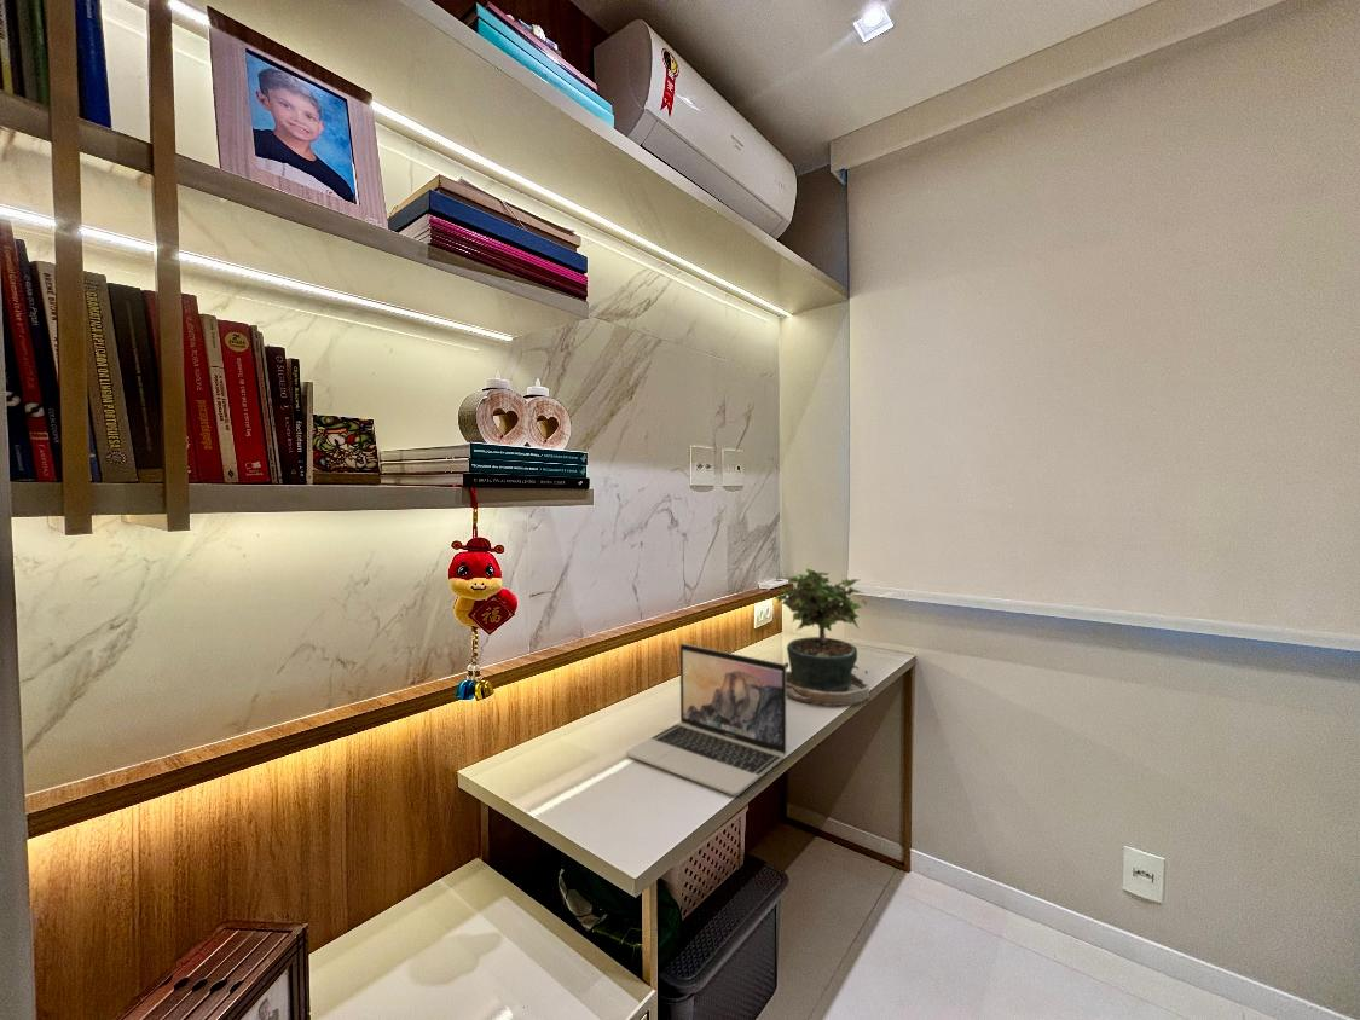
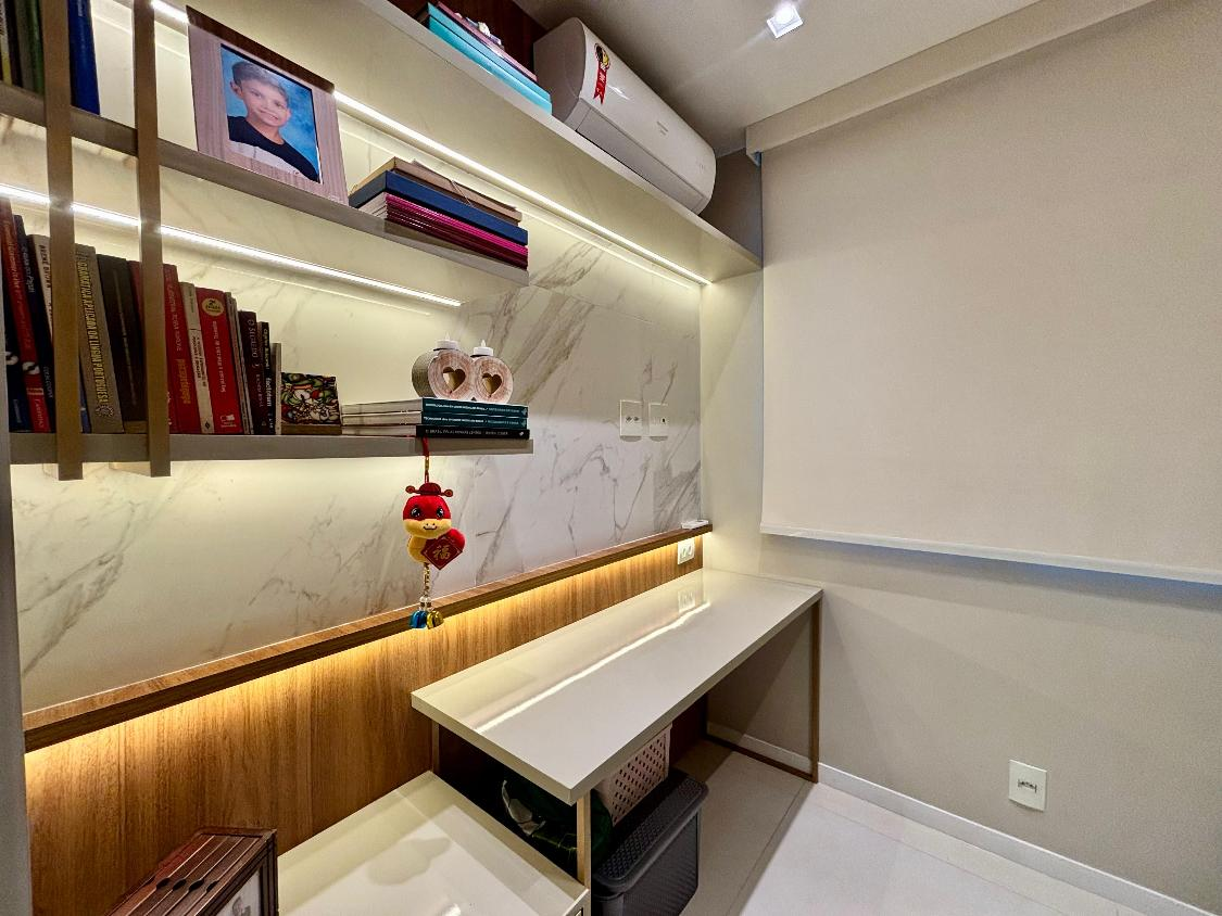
- laptop [625,643,787,796]
- potted plant [774,567,870,707]
